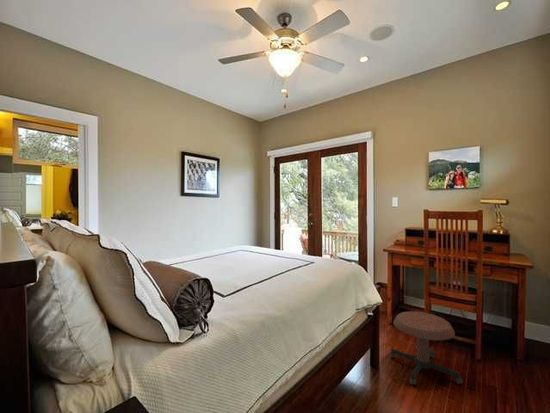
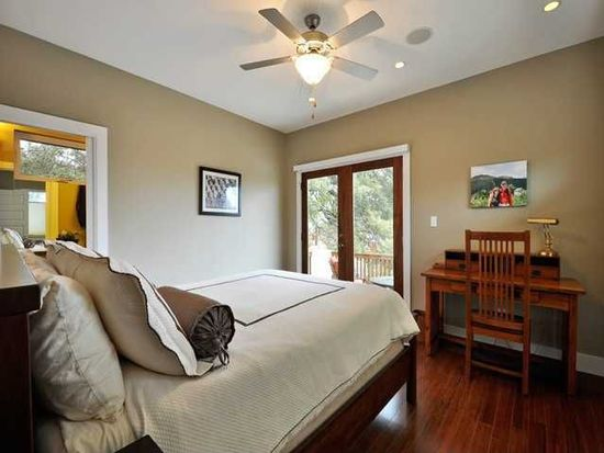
- stool [388,311,464,385]
